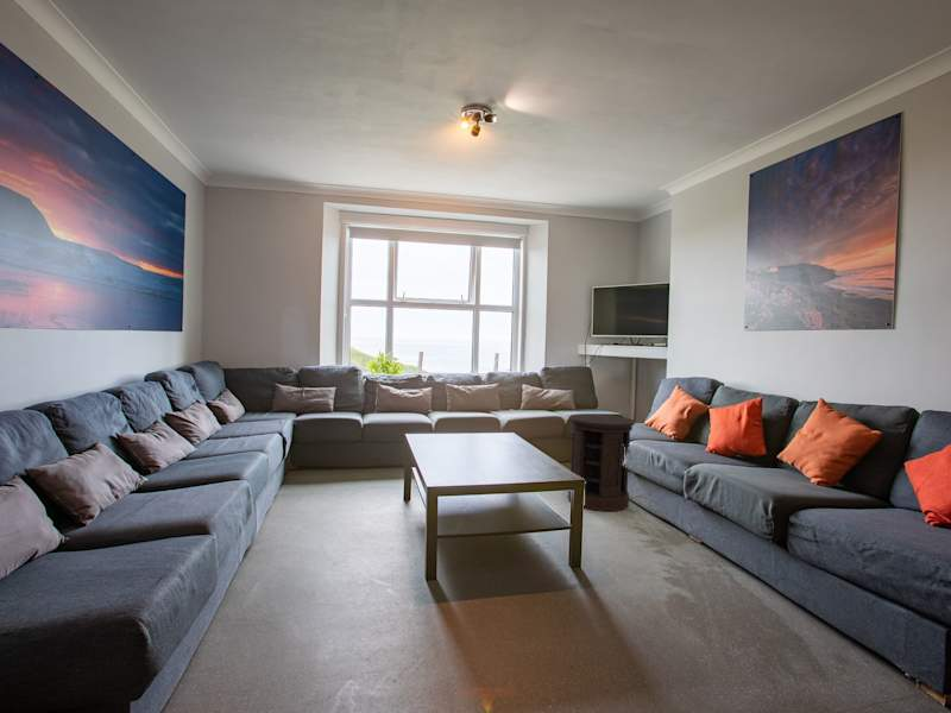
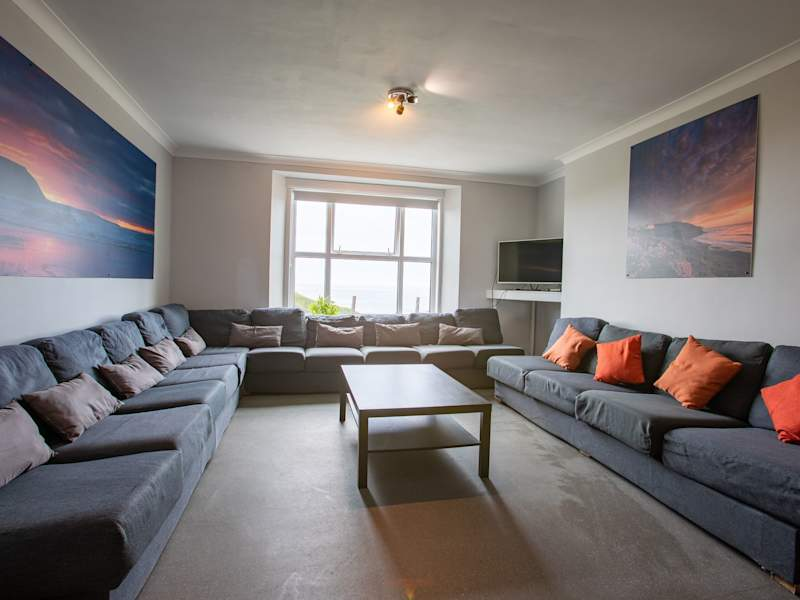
- side table [567,412,636,512]
